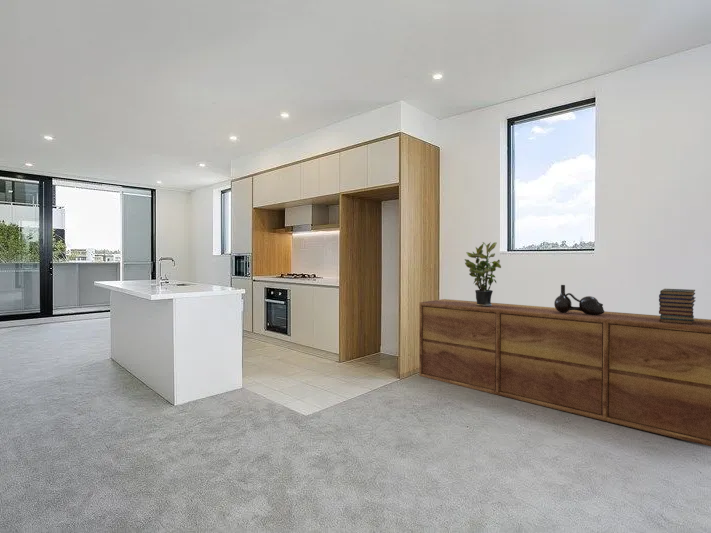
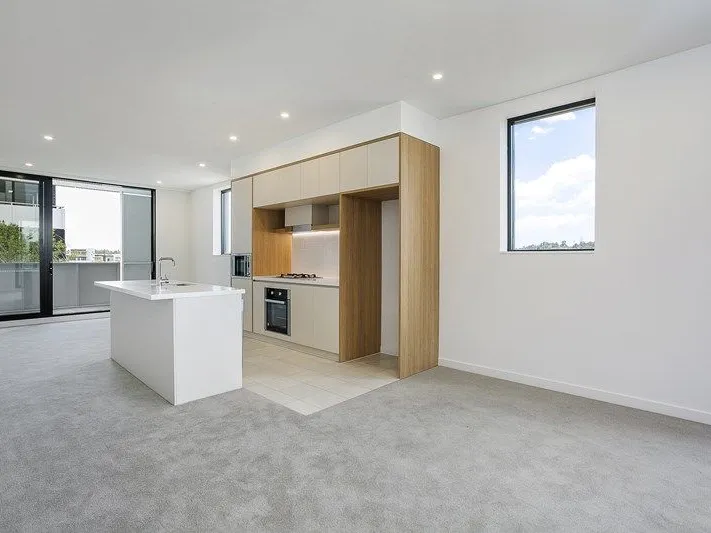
- decorative vase [553,284,605,315]
- book stack [658,288,697,325]
- sideboard [418,298,711,447]
- potted plant [464,241,502,307]
